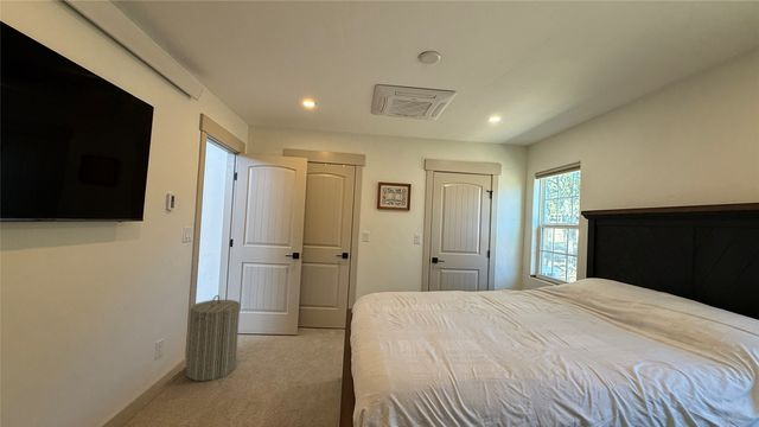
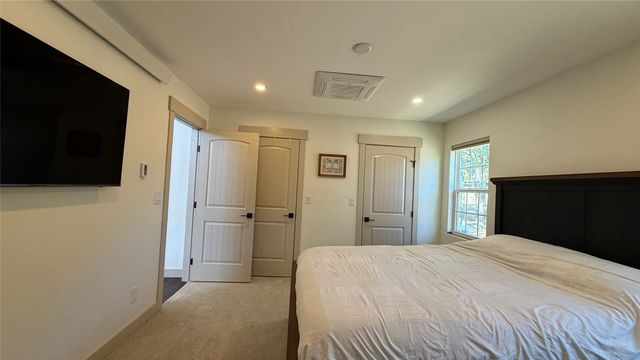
- laundry hamper [185,294,242,382]
